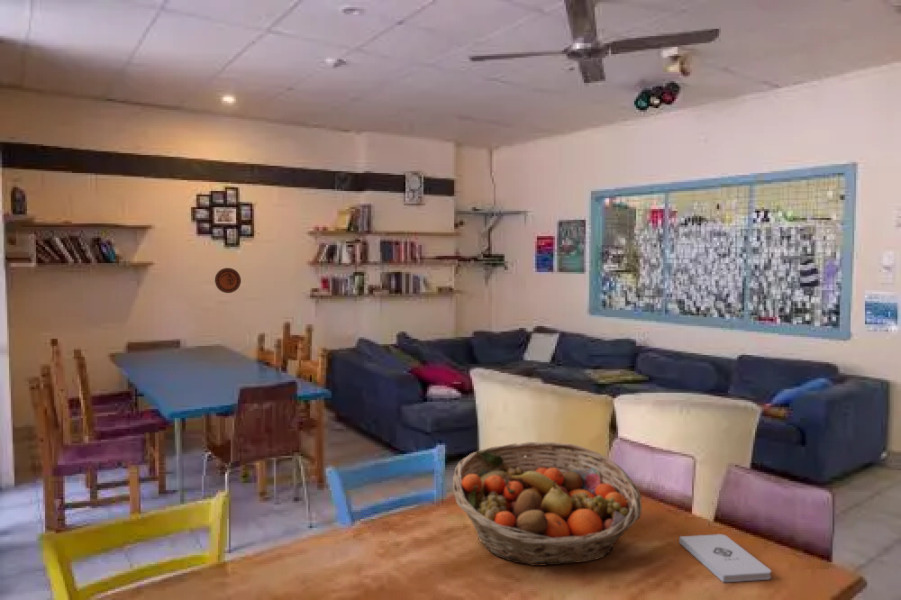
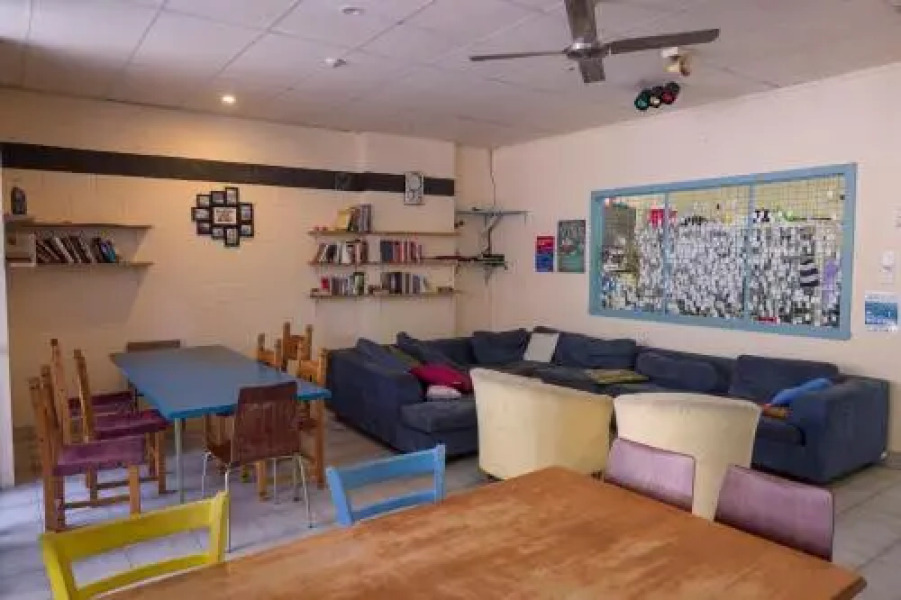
- notepad [678,533,772,583]
- fruit basket [452,441,643,567]
- decorative plate [214,267,242,294]
